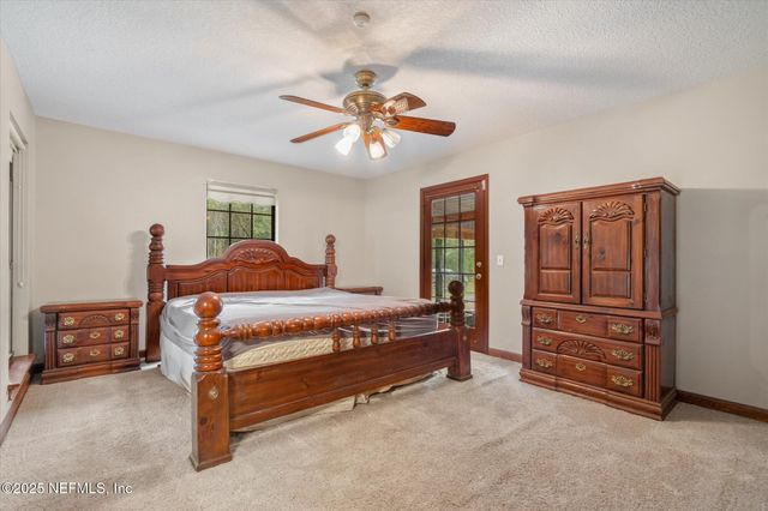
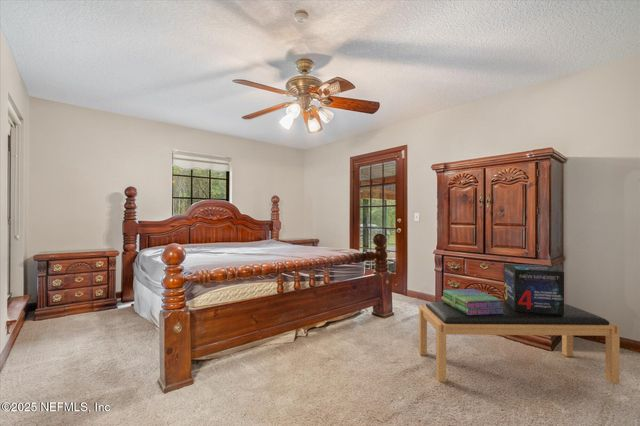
+ bench [418,301,621,384]
+ stack of books [440,288,504,315]
+ decorative box [503,263,565,315]
